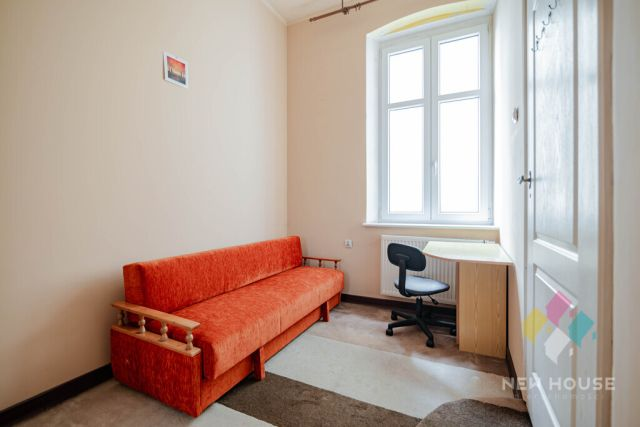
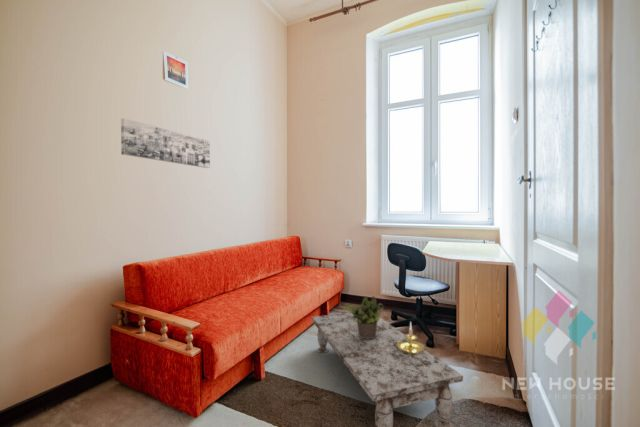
+ coffee table [311,312,464,427]
+ potted plant [341,294,385,339]
+ wall art [120,117,211,169]
+ candle holder [396,321,425,354]
